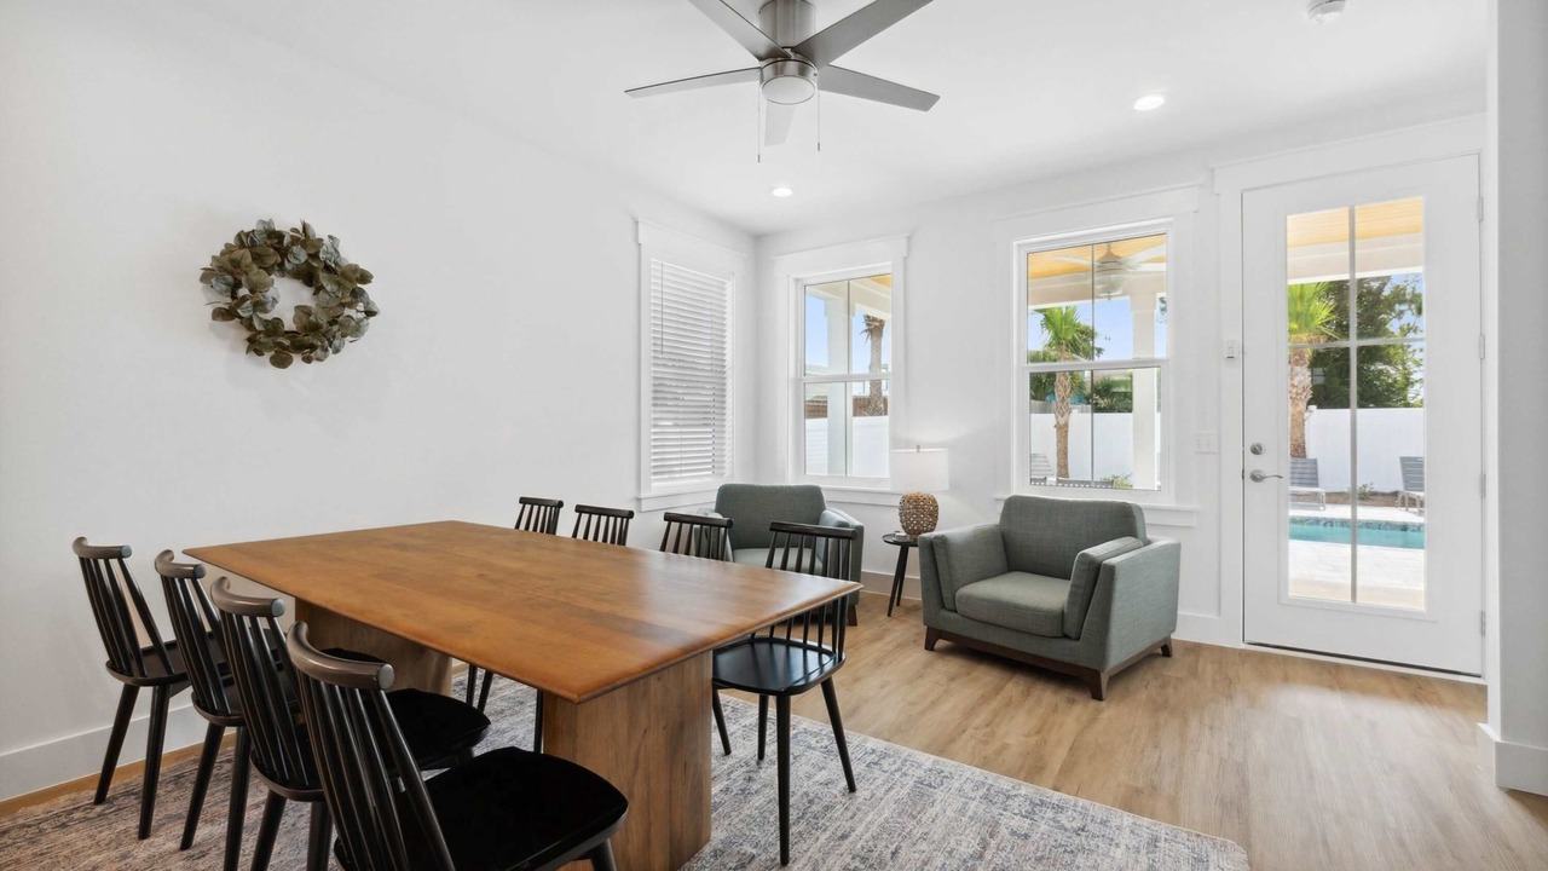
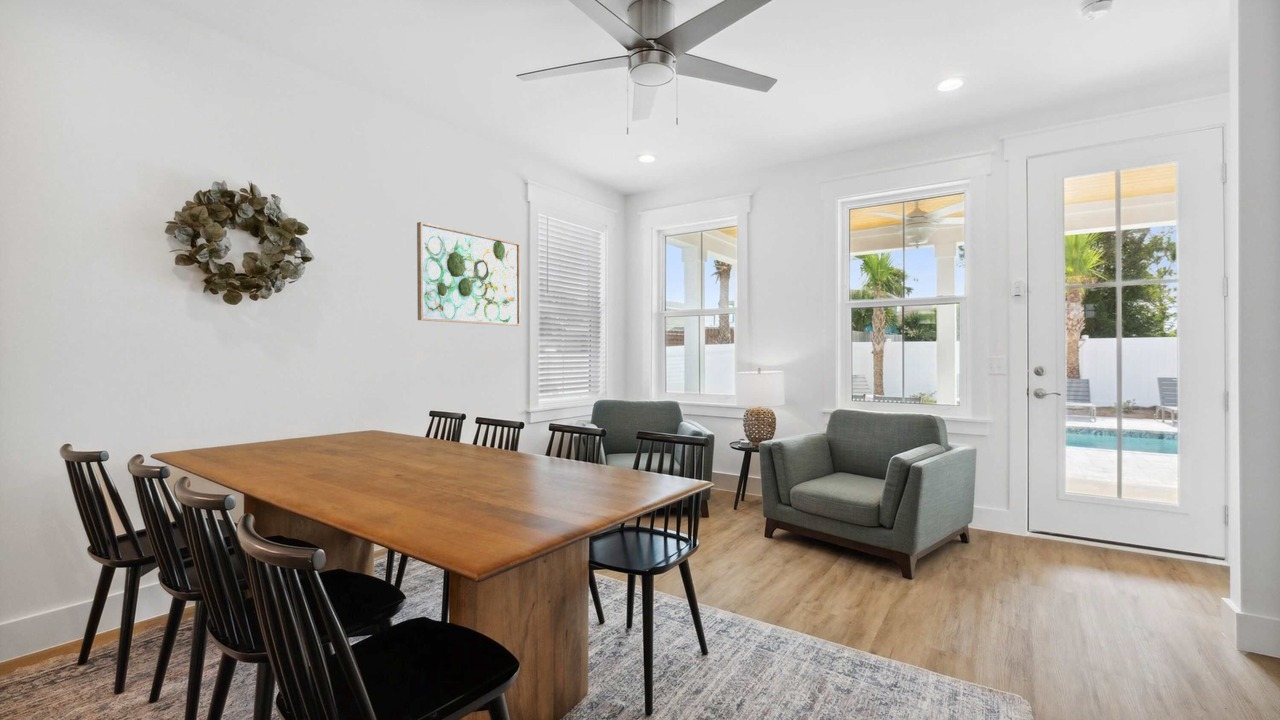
+ wall art [416,221,522,327]
